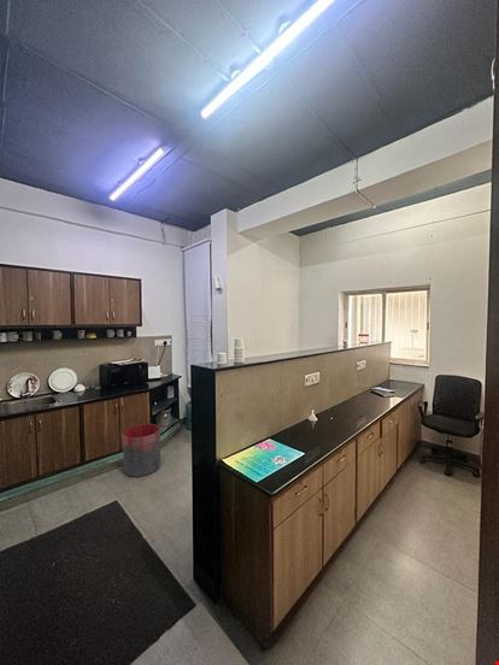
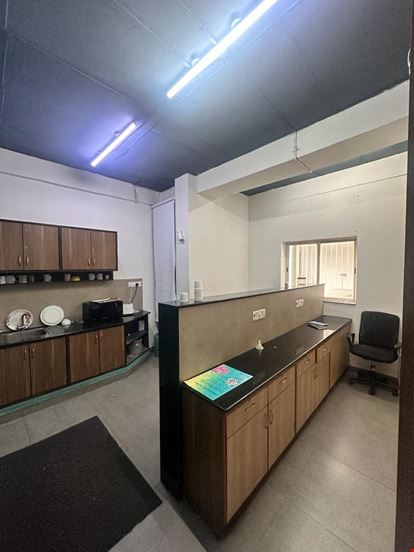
- trash can [122,423,162,478]
